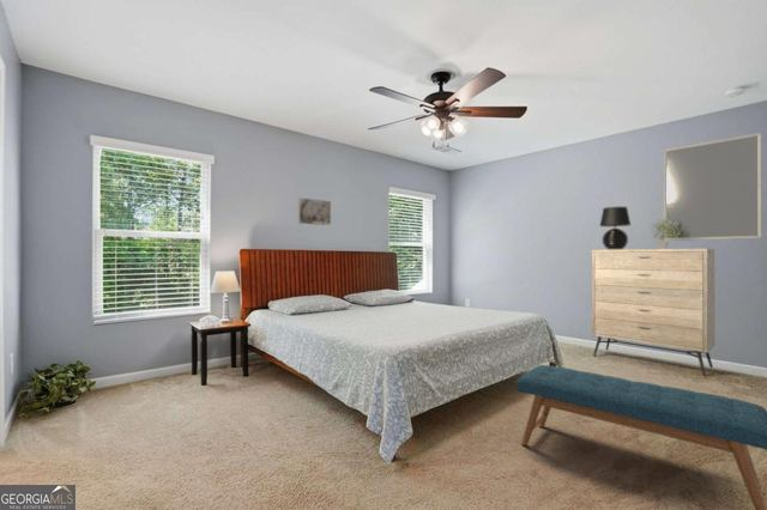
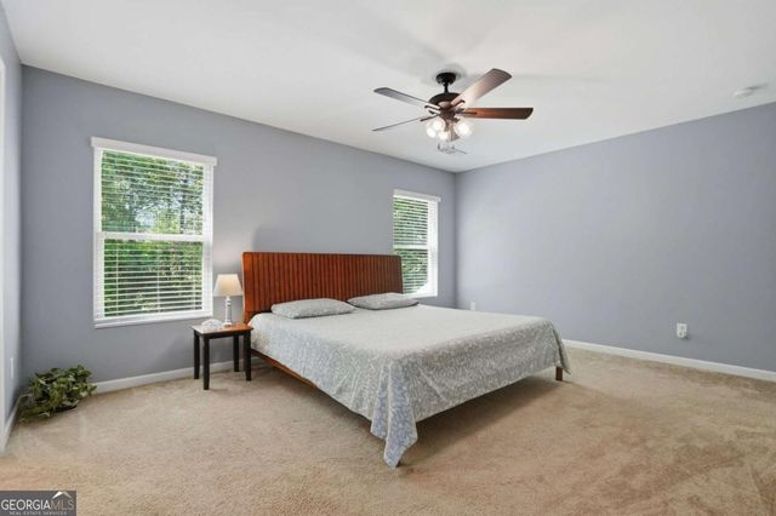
- table lamp [598,206,632,250]
- home mirror [663,132,763,242]
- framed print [297,196,332,226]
- bench [515,364,767,510]
- dresser [591,248,715,377]
- potted plant [650,217,681,249]
